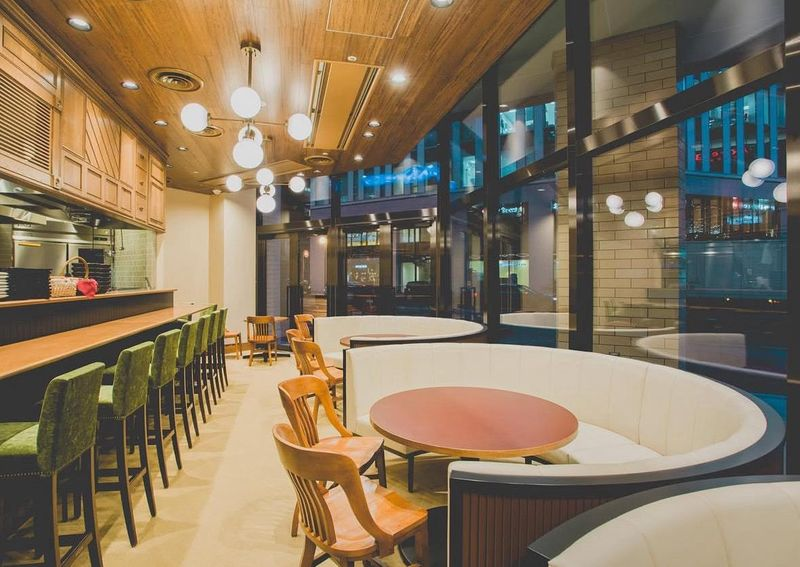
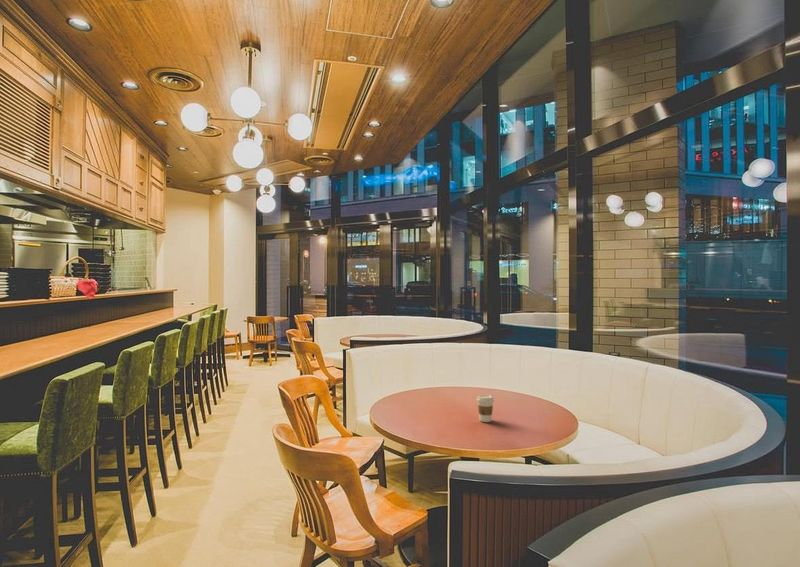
+ coffee cup [475,394,496,423]
